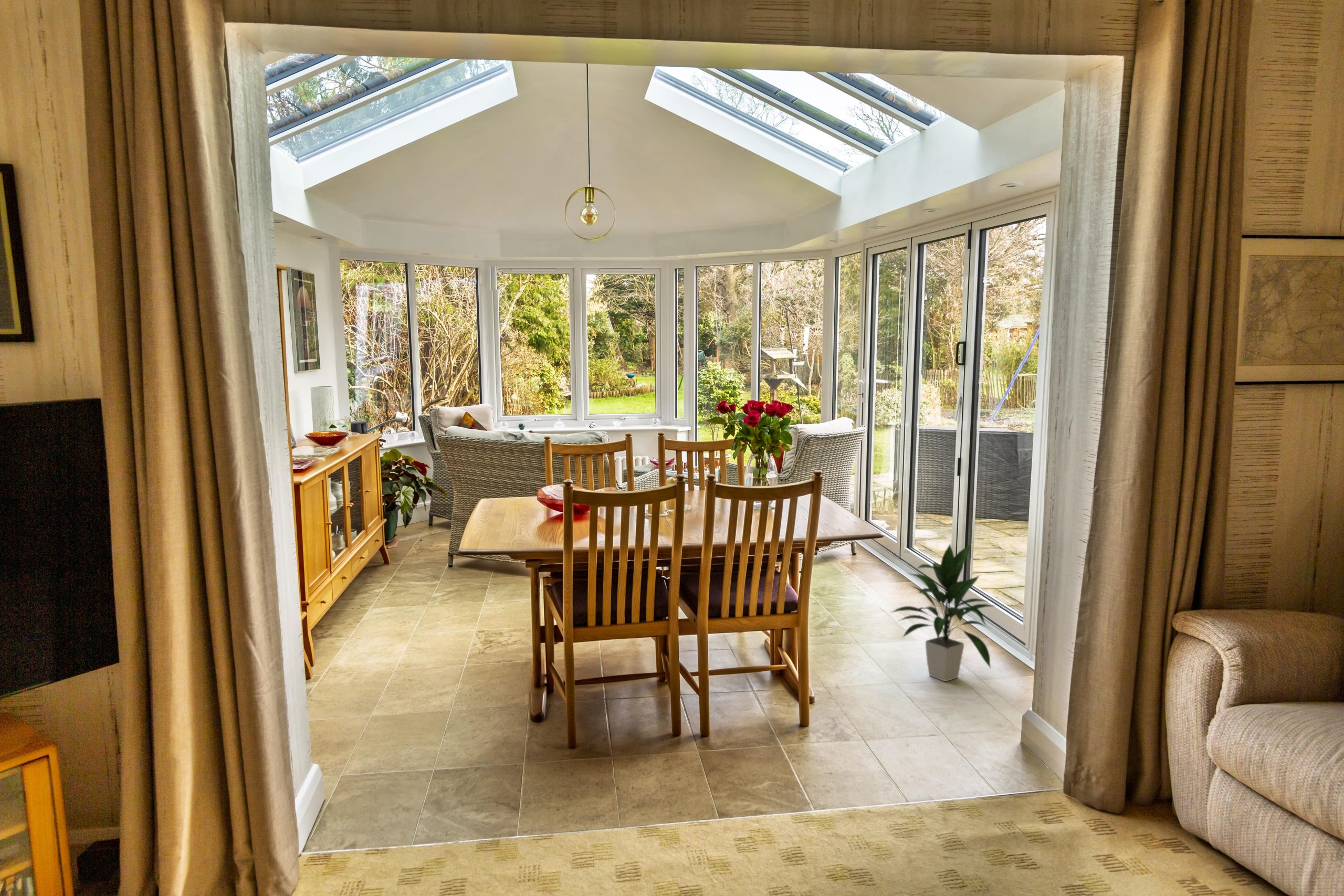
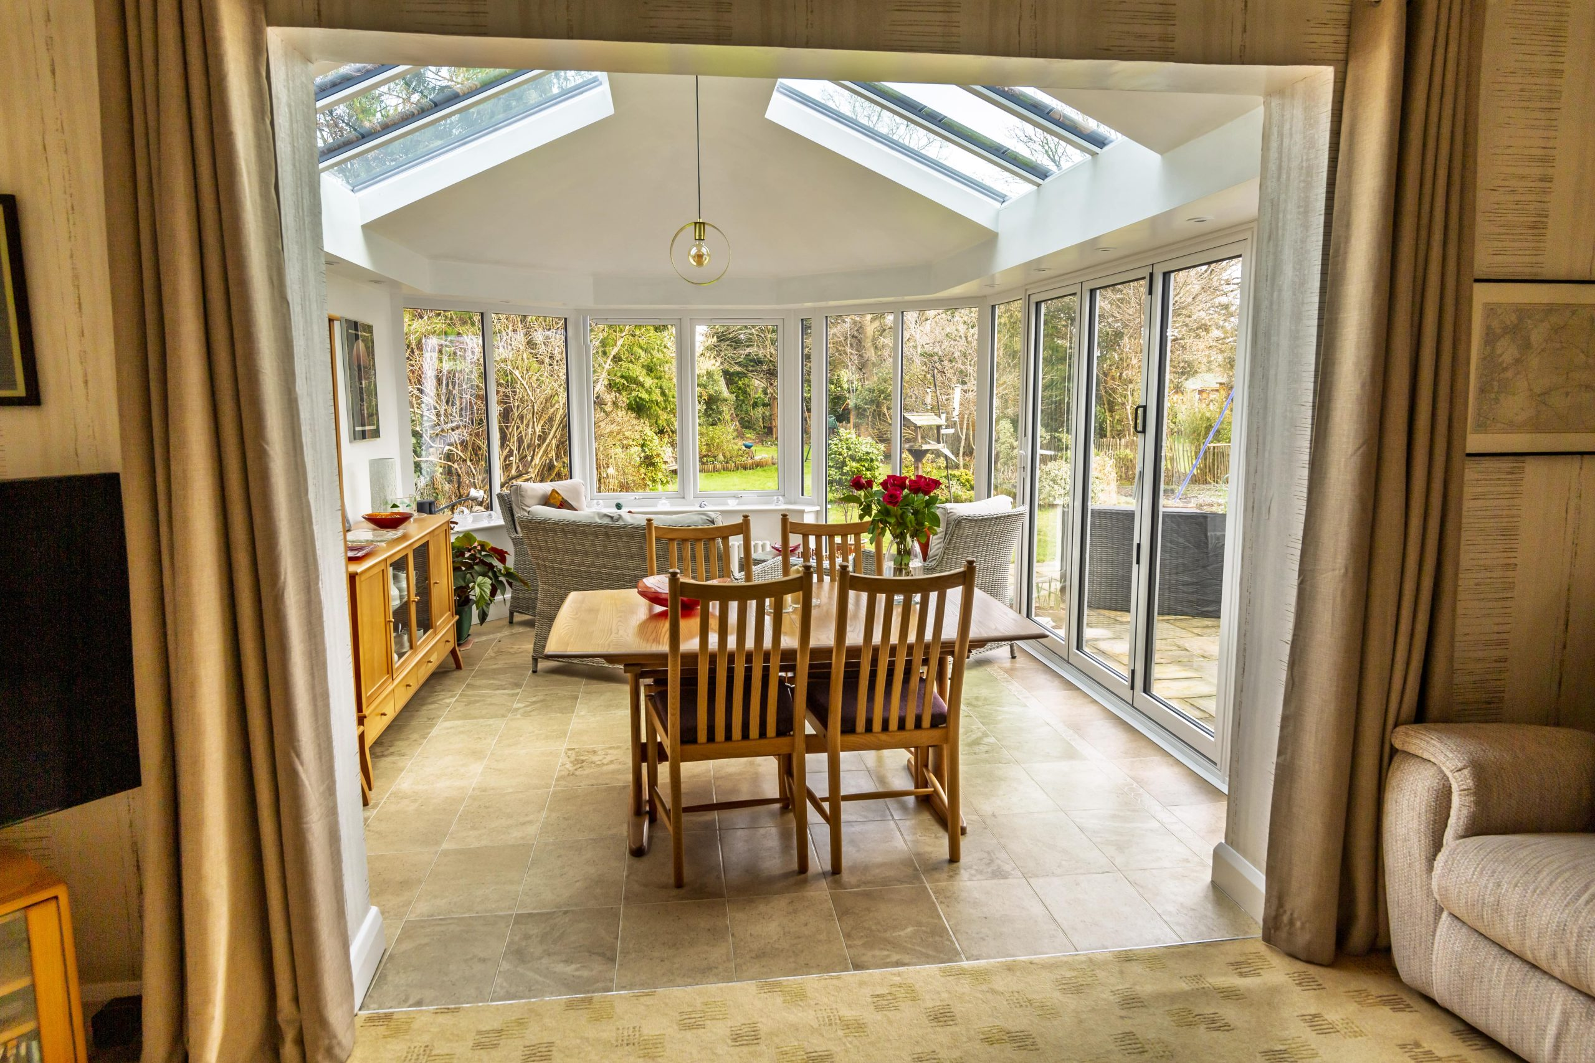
- indoor plant [889,542,996,682]
